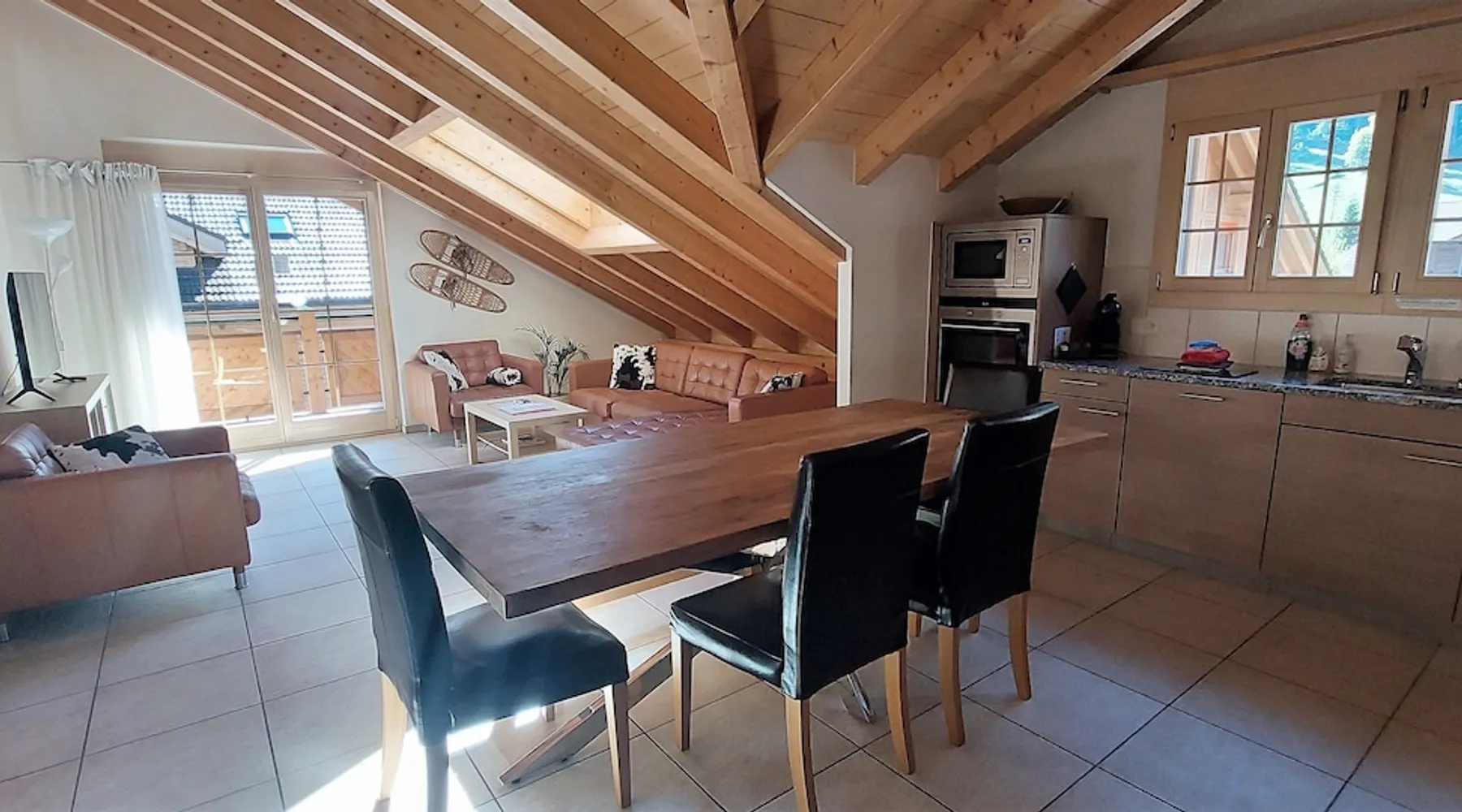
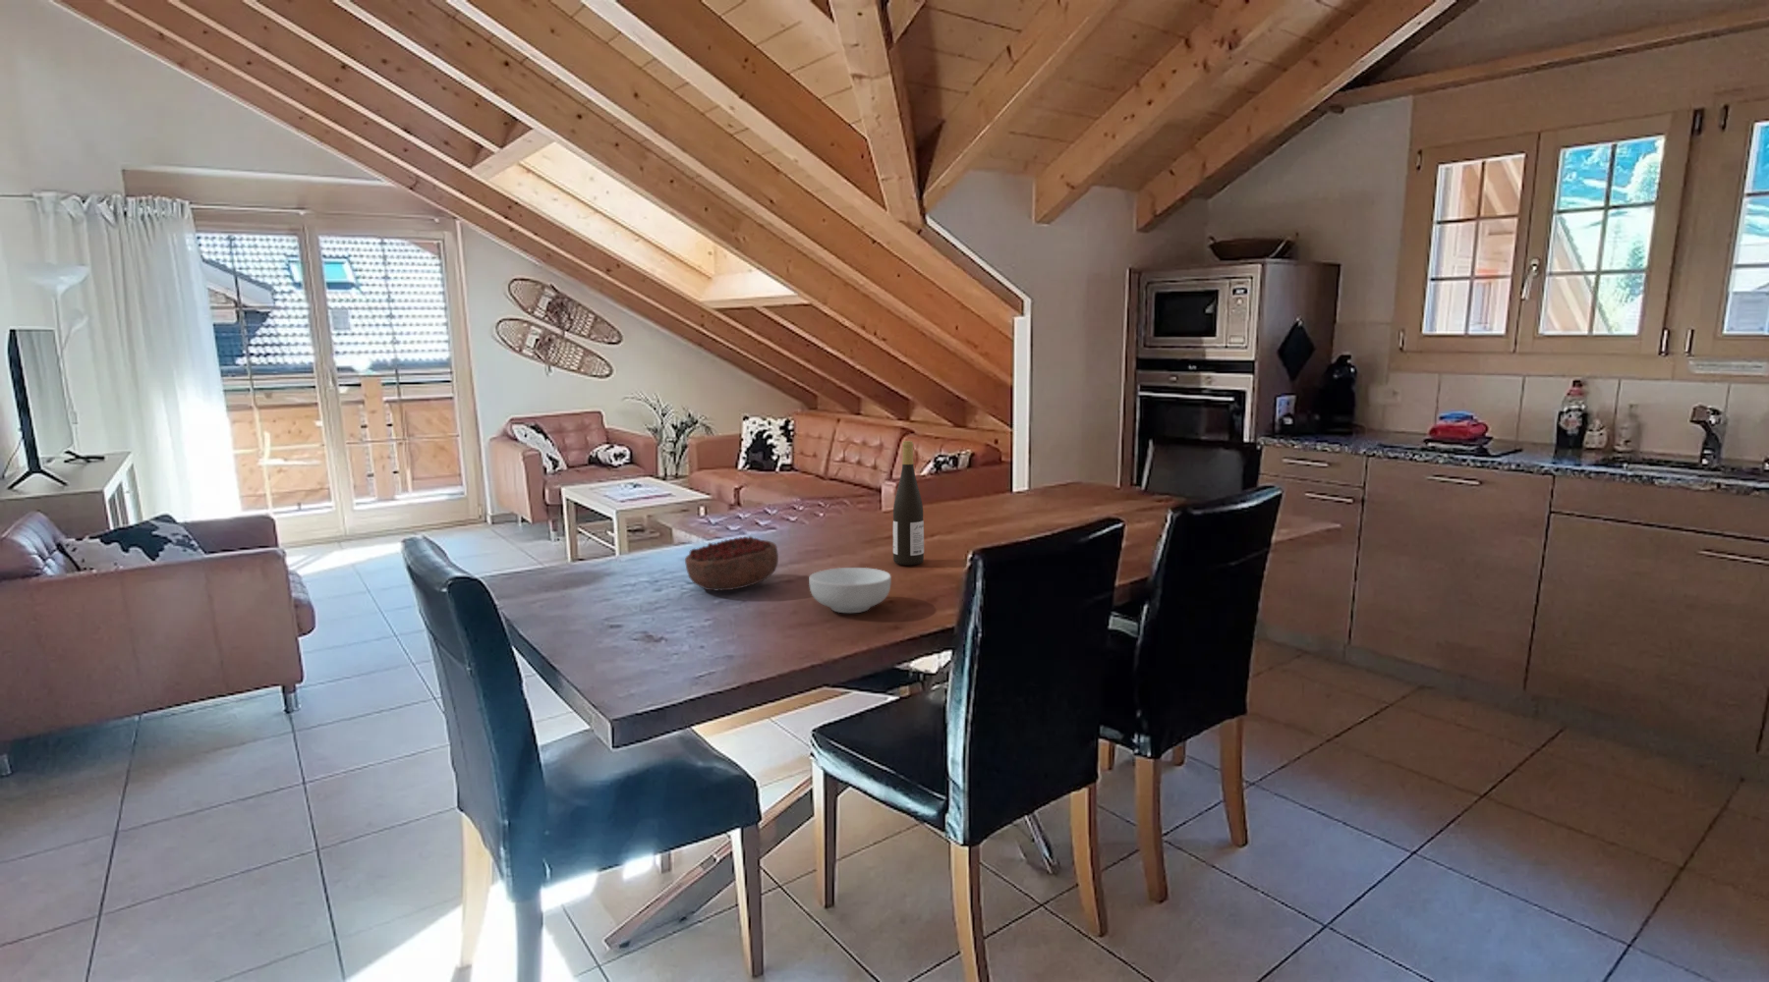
+ wine bottle [892,440,924,566]
+ decorative bowl [684,536,779,591]
+ cereal bowl [808,567,892,614]
